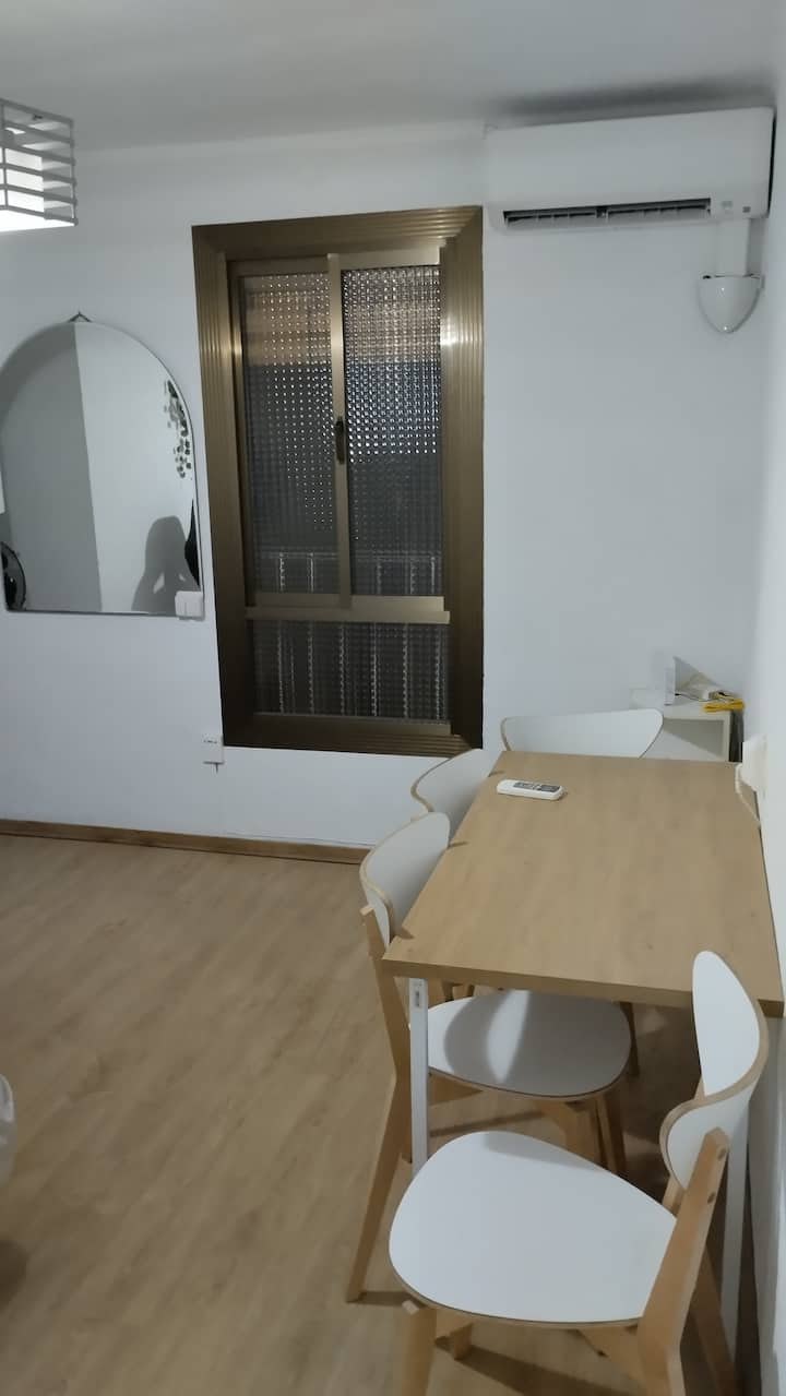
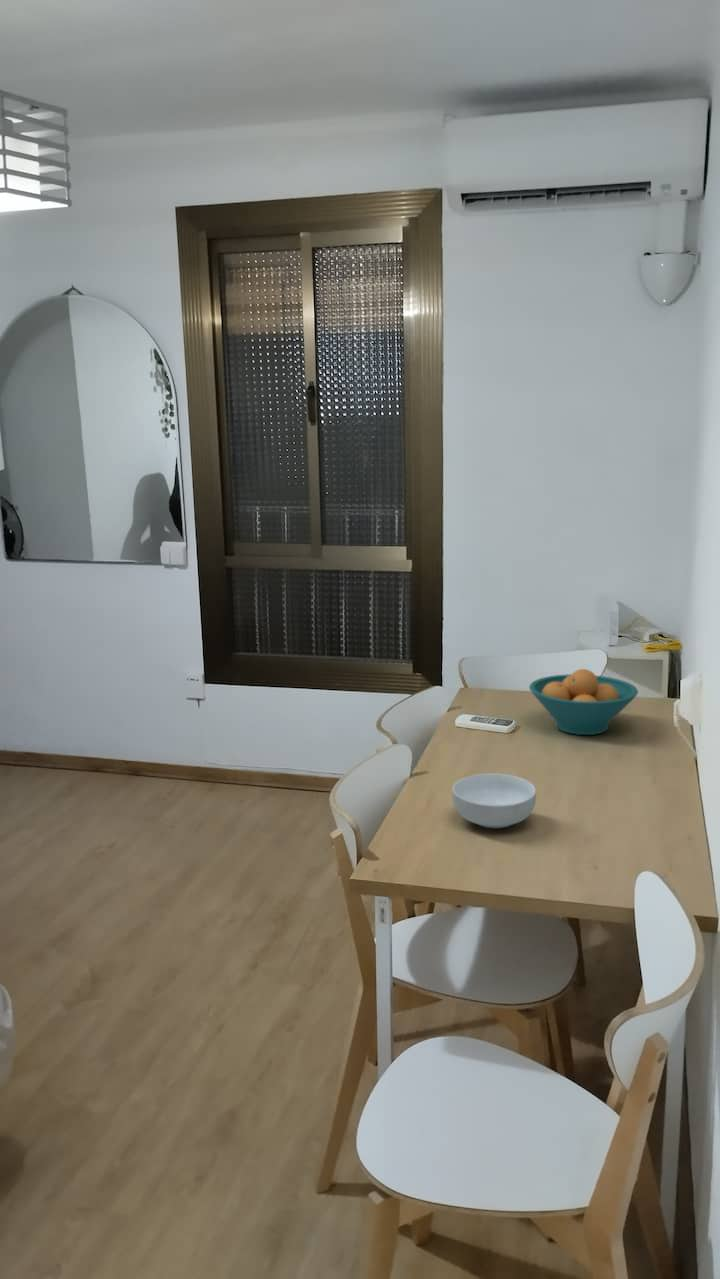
+ fruit bowl [528,668,639,736]
+ cereal bowl [451,773,537,829]
